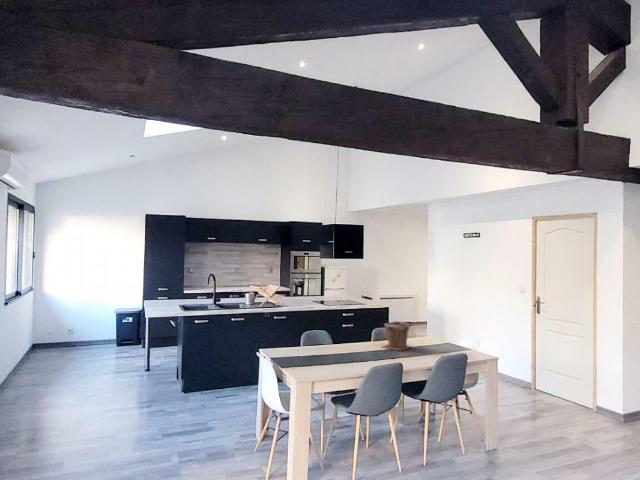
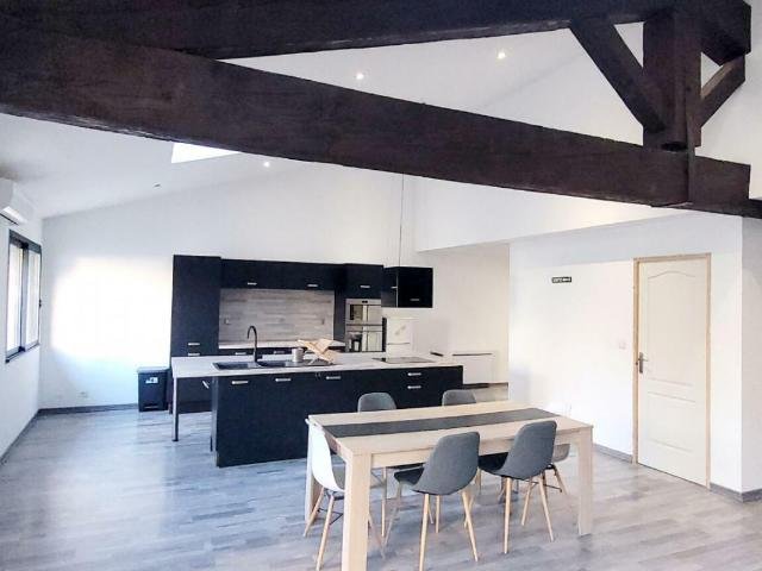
- plant pot [380,320,413,351]
